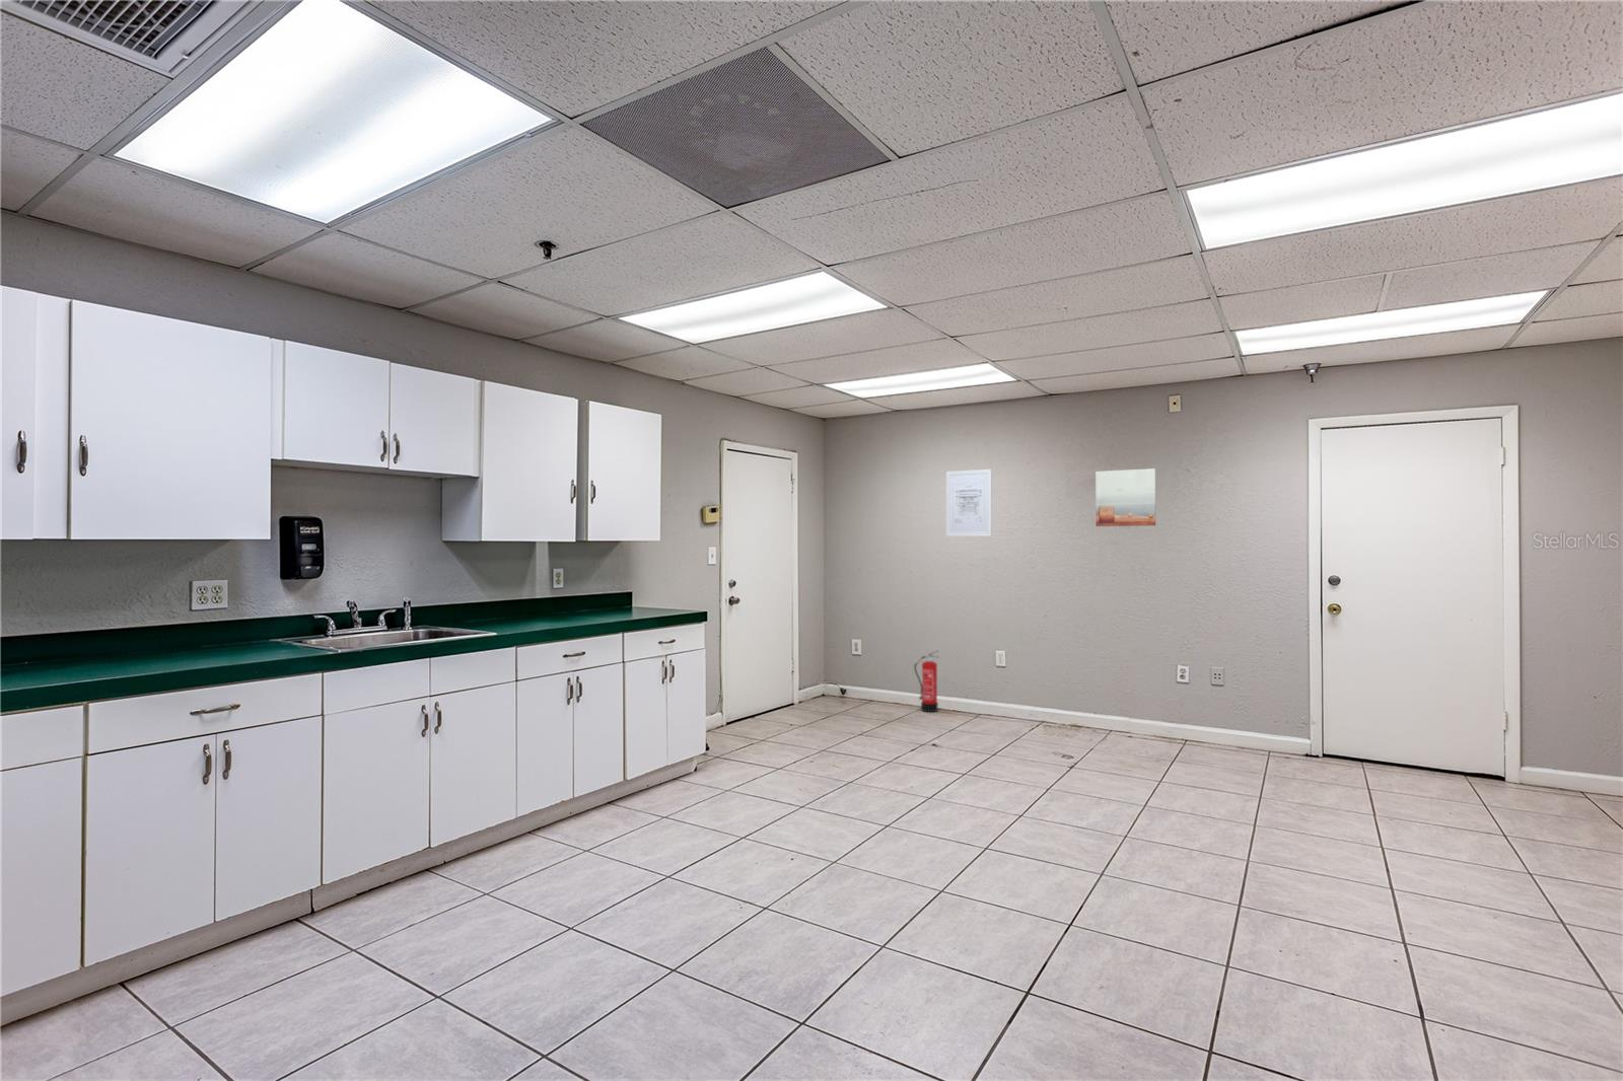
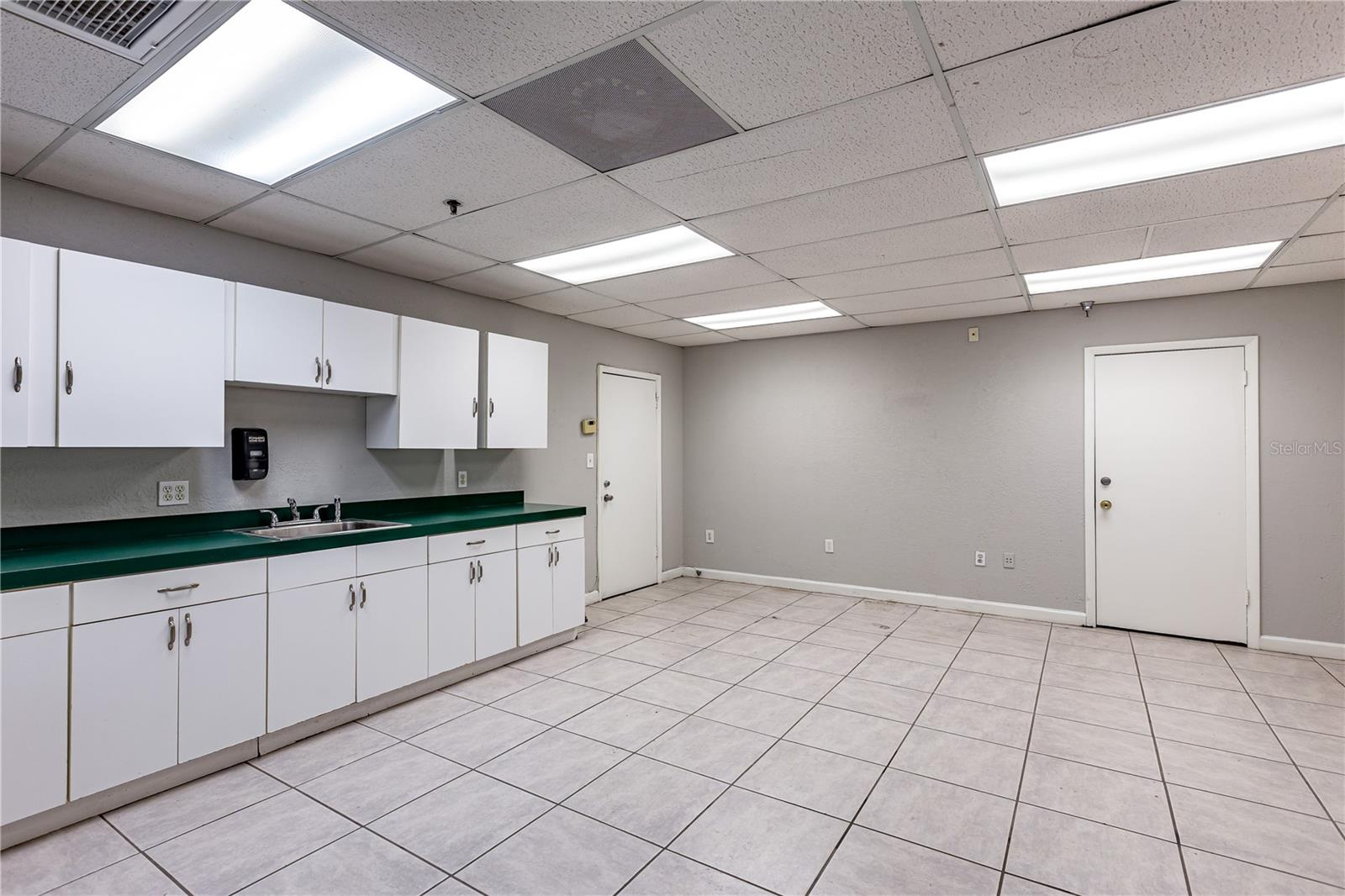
- wall art [1094,467,1156,527]
- fire extinguisher [913,649,940,713]
- wall art [945,468,993,537]
